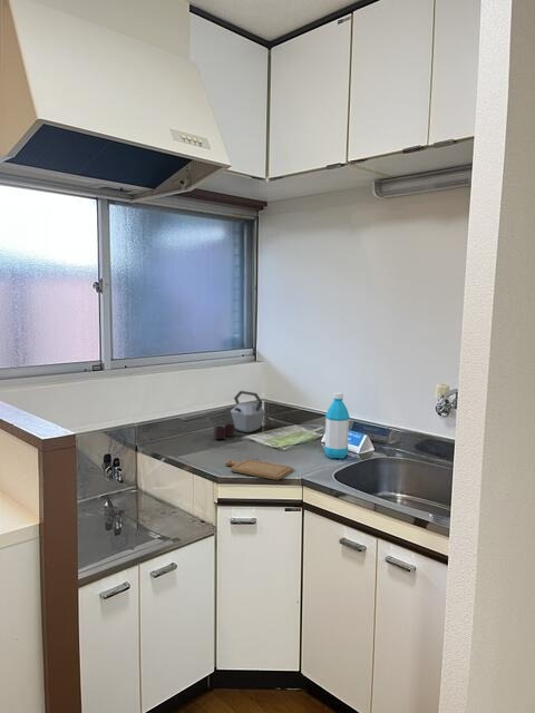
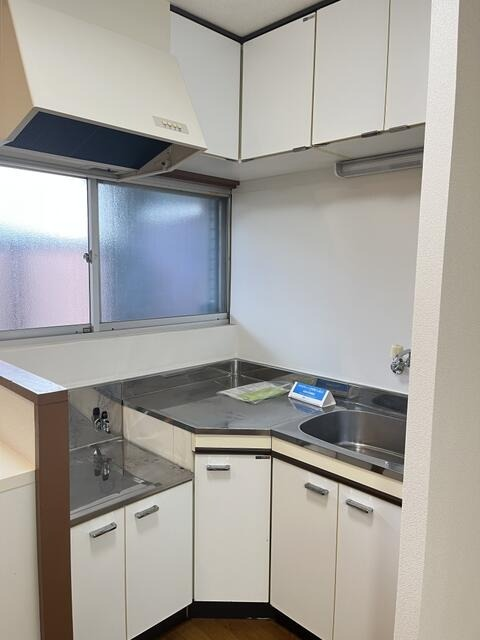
- chopping board [224,458,294,480]
- water bottle [323,391,351,460]
- kettle [213,390,266,440]
